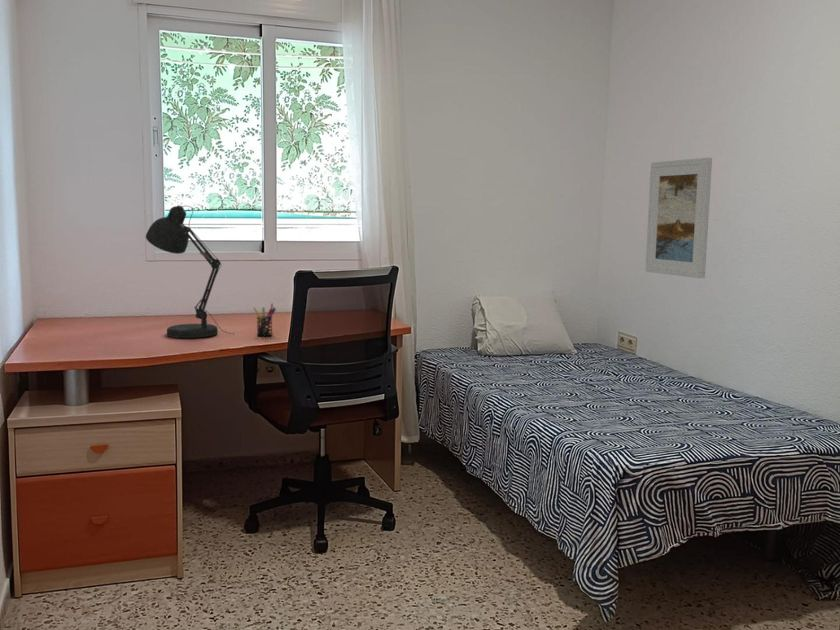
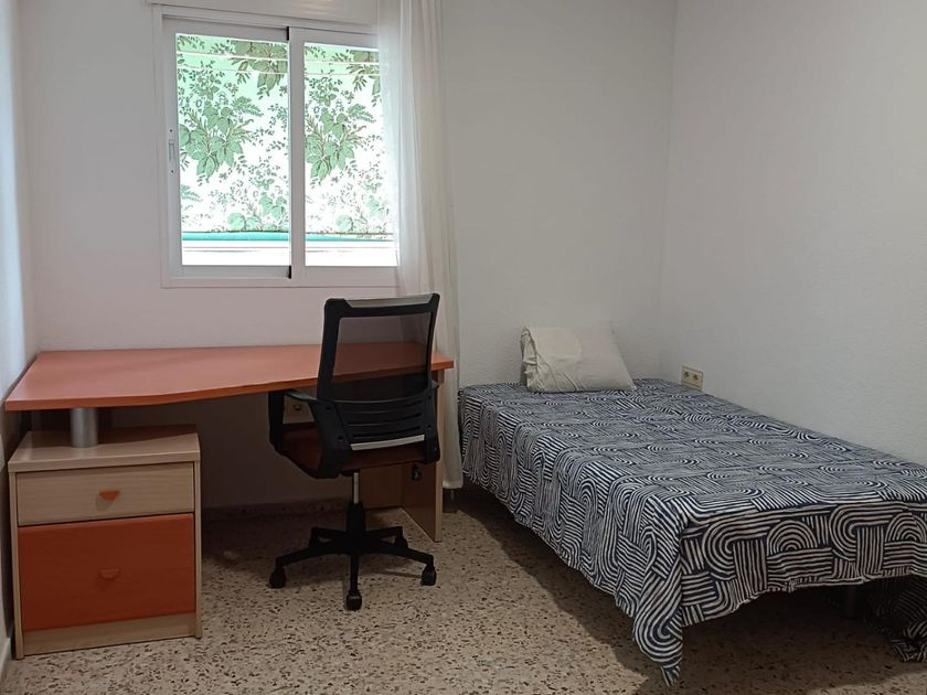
- pen holder [252,302,277,337]
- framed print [645,157,713,279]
- desk lamp [145,204,234,339]
